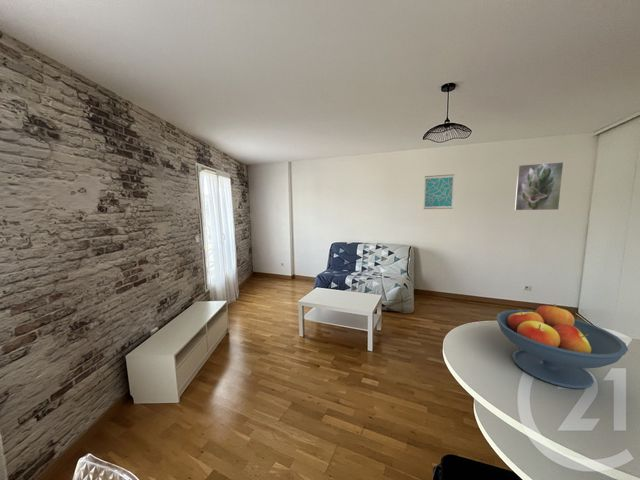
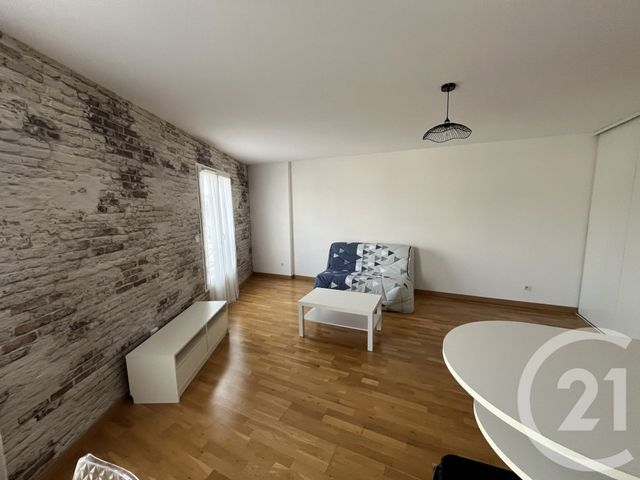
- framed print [514,161,565,211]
- wall art [423,173,455,210]
- fruit bowl [496,303,629,389]
